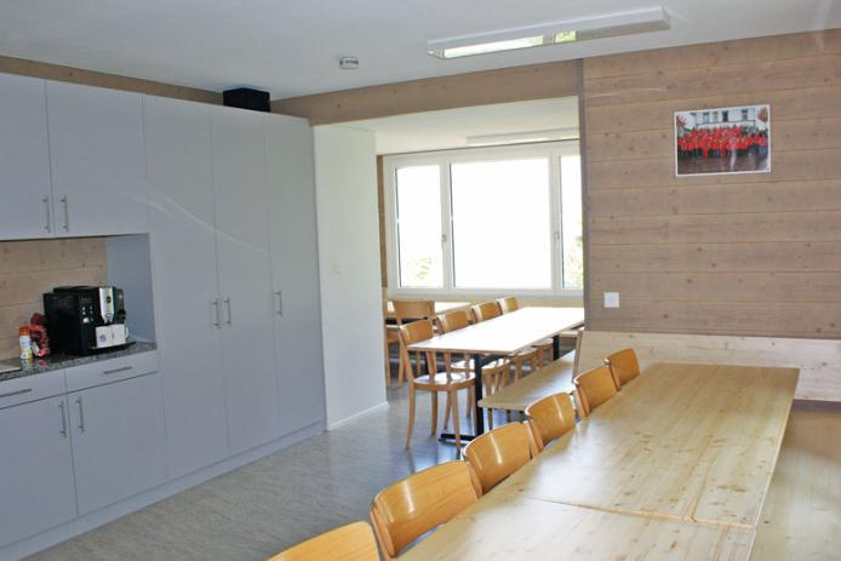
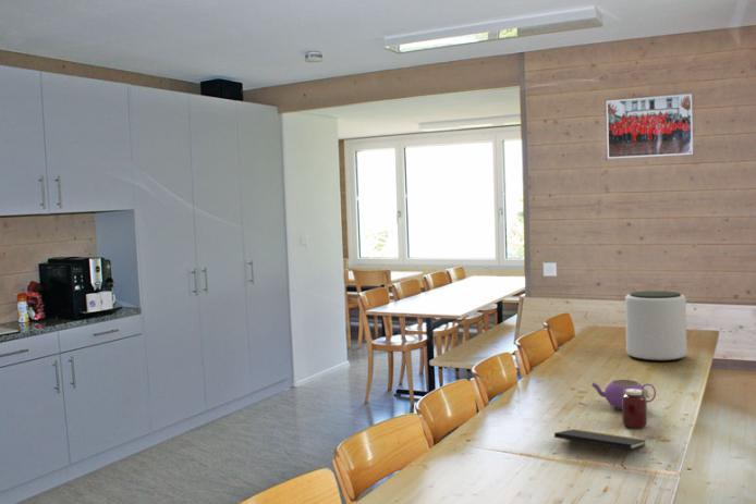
+ plant pot [624,290,687,362]
+ jar [621,389,650,429]
+ notepad [553,428,648,460]
+ teapot [590,379,657,410]
